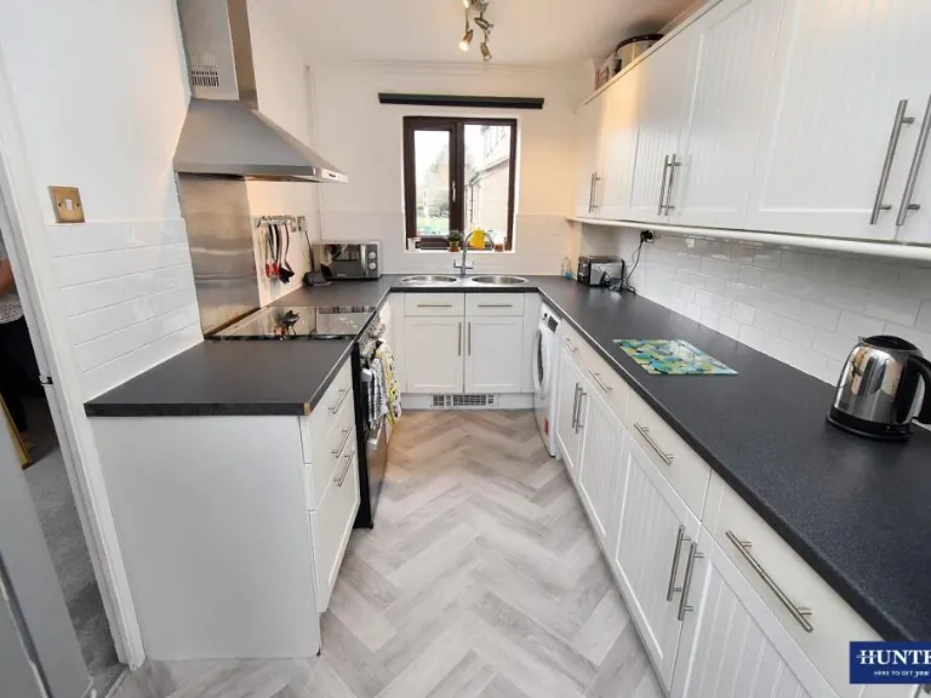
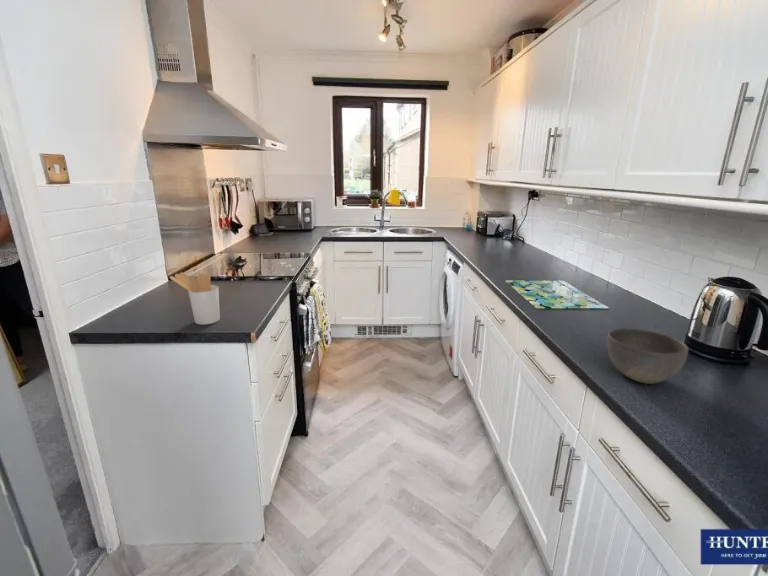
+ bowl [606,327,689,385]
+ utensil holder [169,272,221,326]
